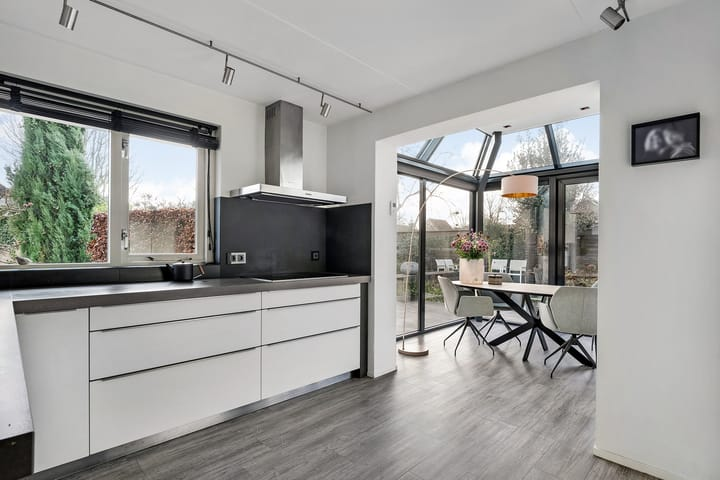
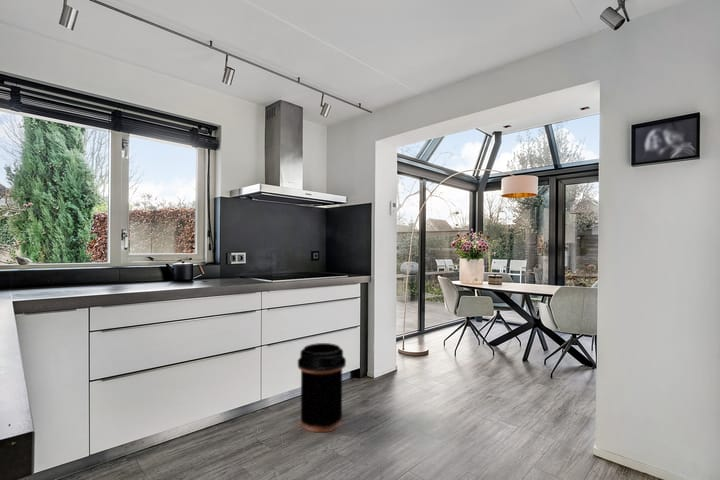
+ trash can [297,342,347,433]
